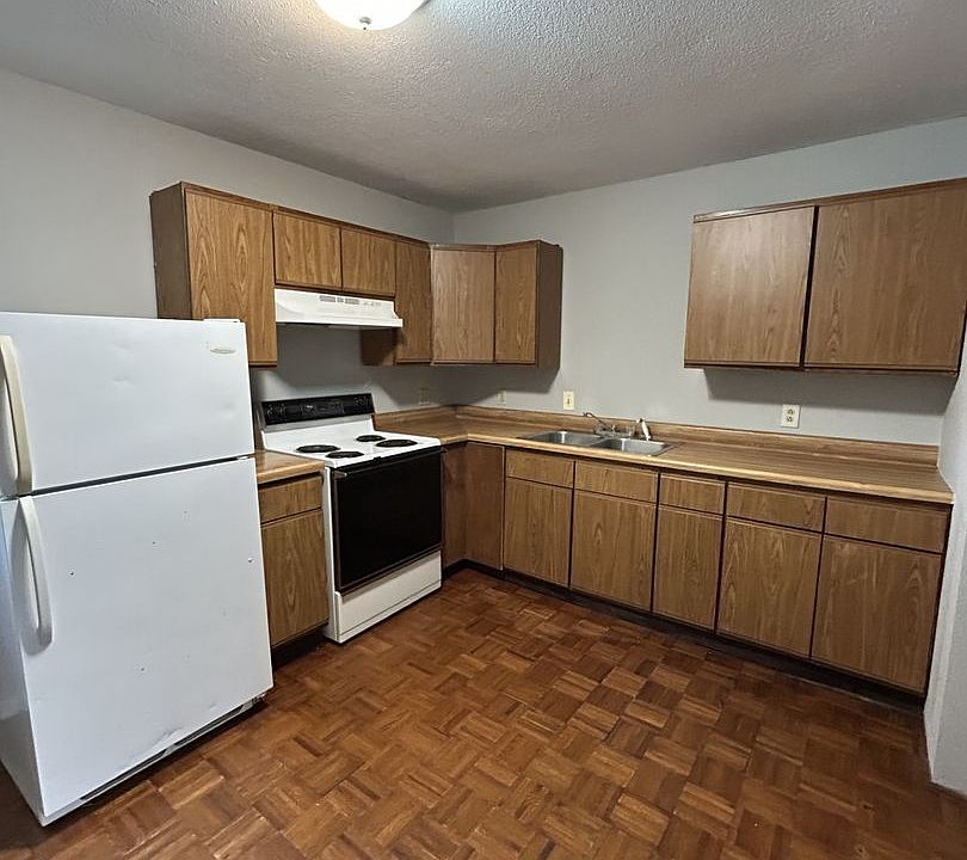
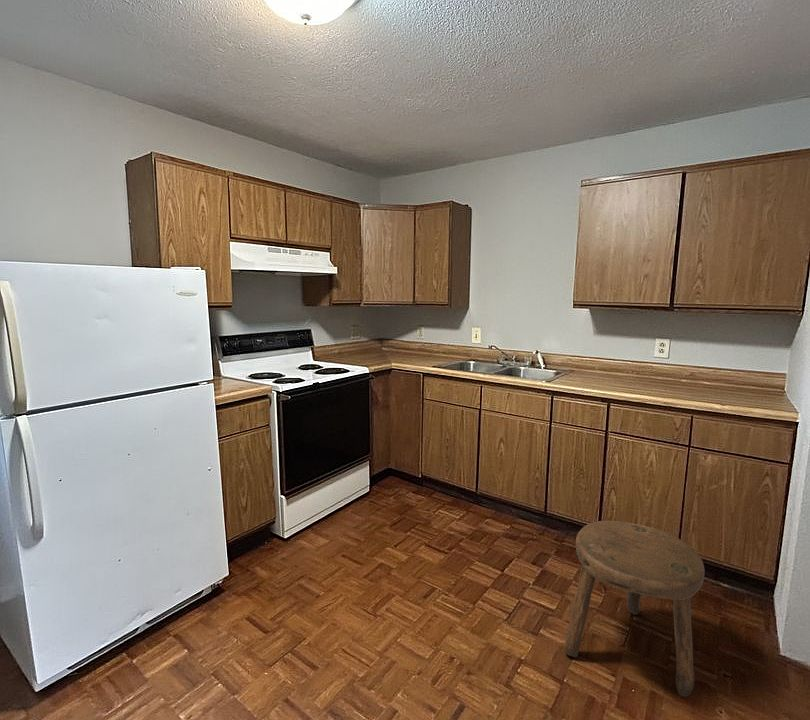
+ stool [563,520,706,698]
